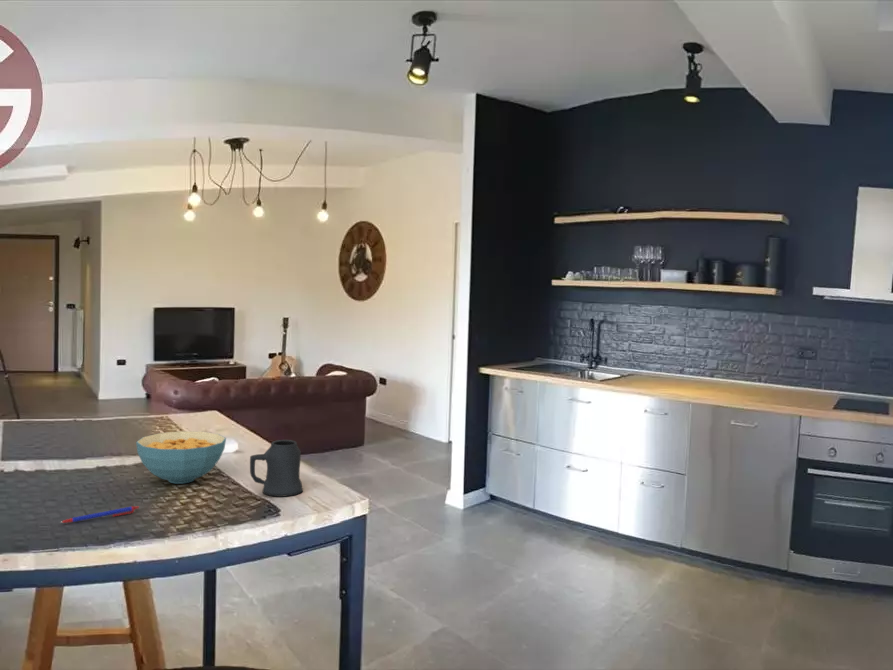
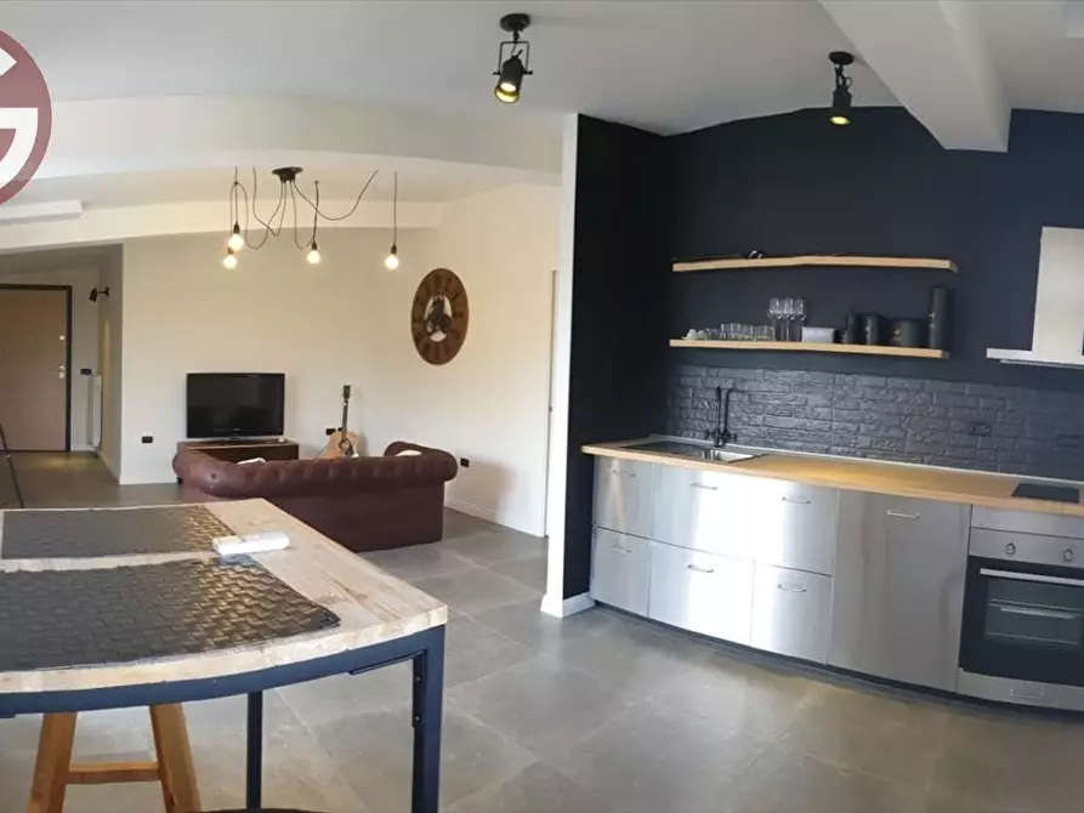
- pen [59,505,140,524]
- mug [249,439,304,498]
- cereal bowl [135,430,227,484]
